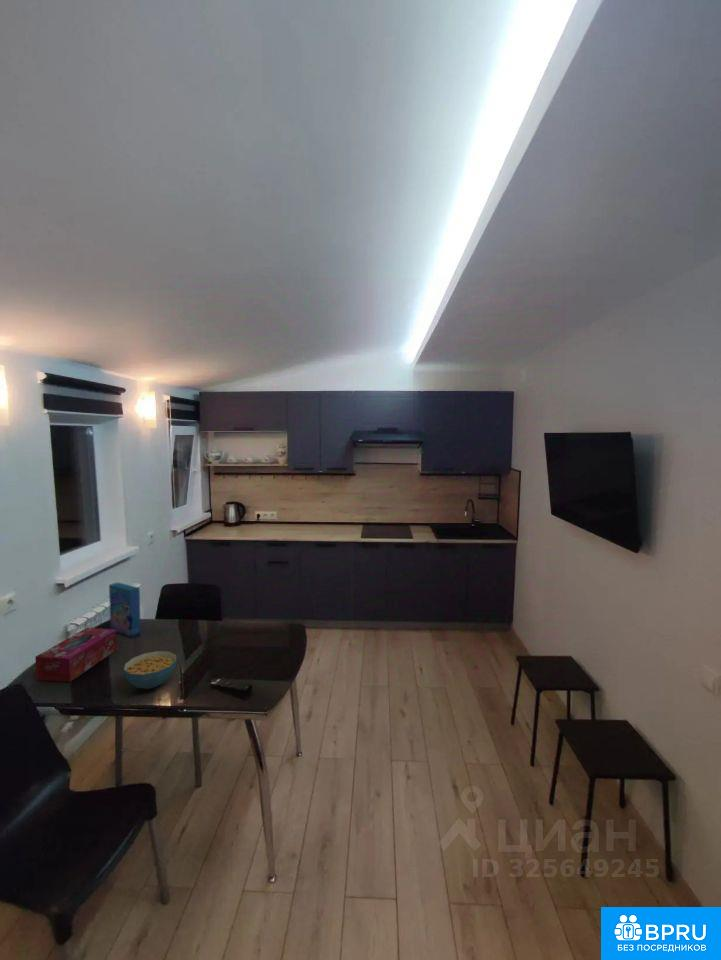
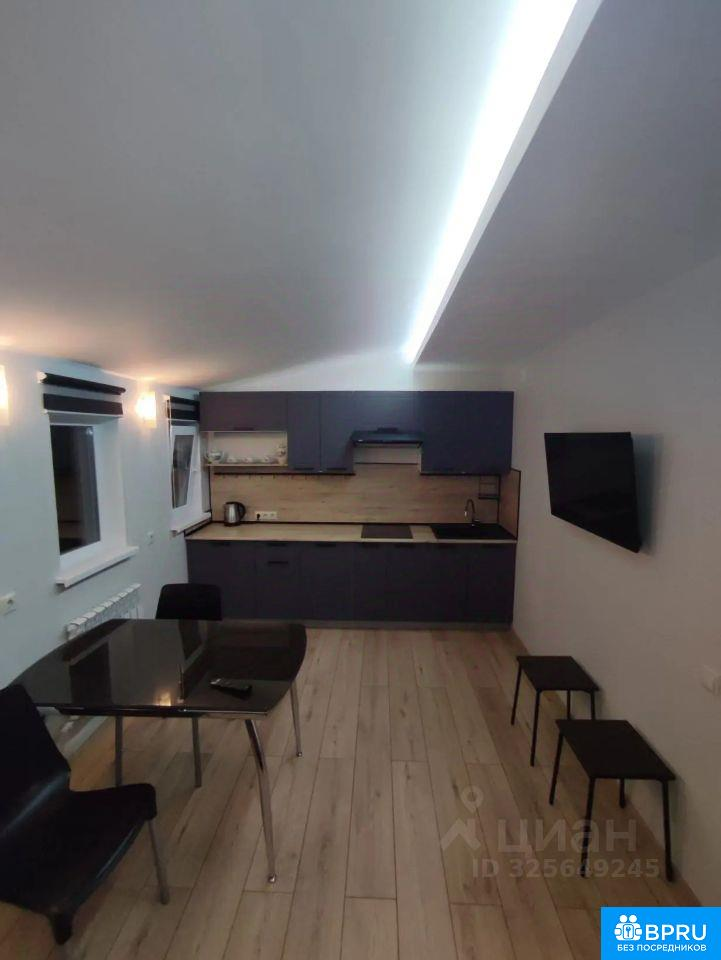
- cereal bowl [123,650,177,690]
- cereal box [108,582,142,638]
- tissue box [34,627,118,683]
